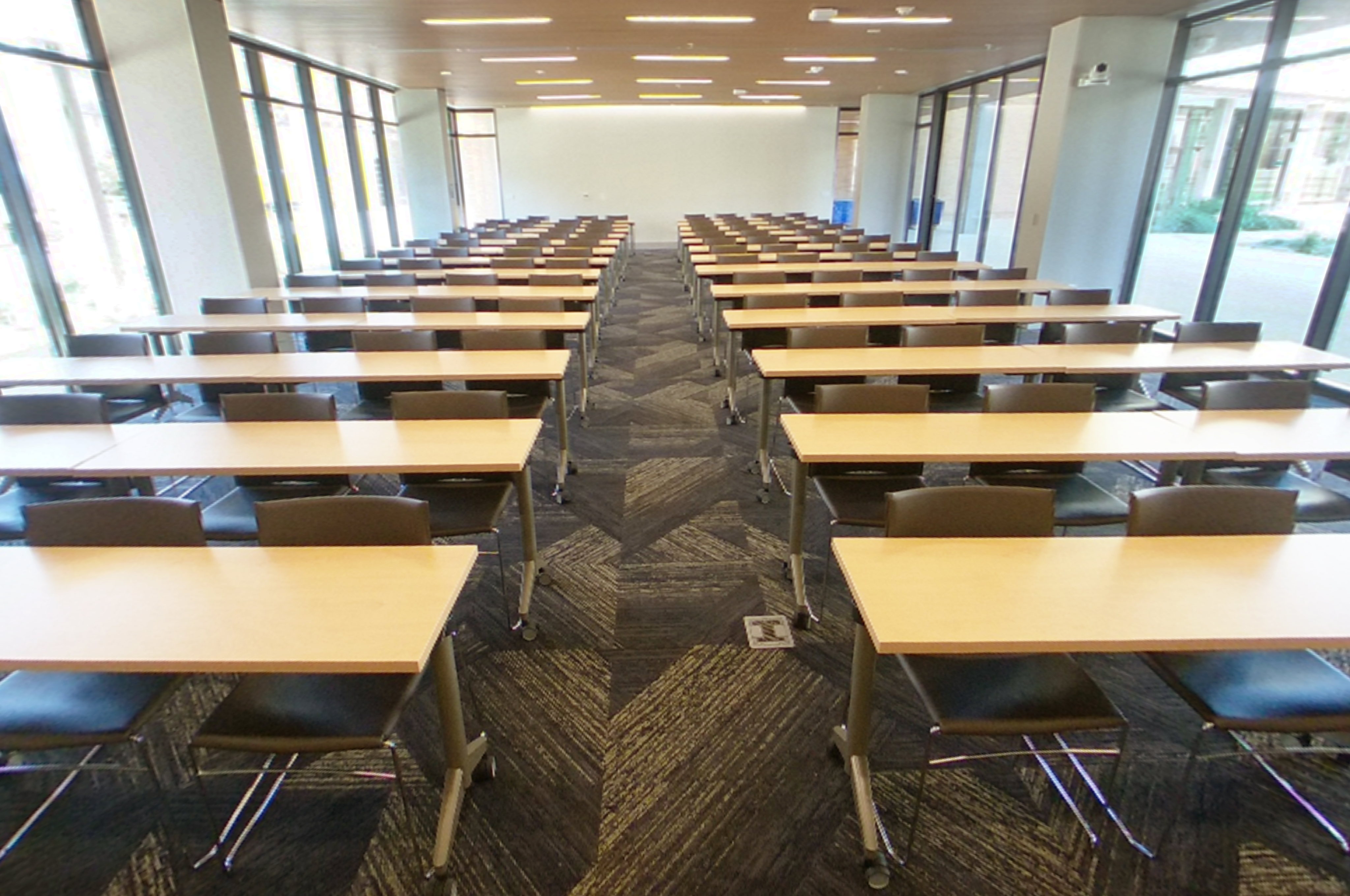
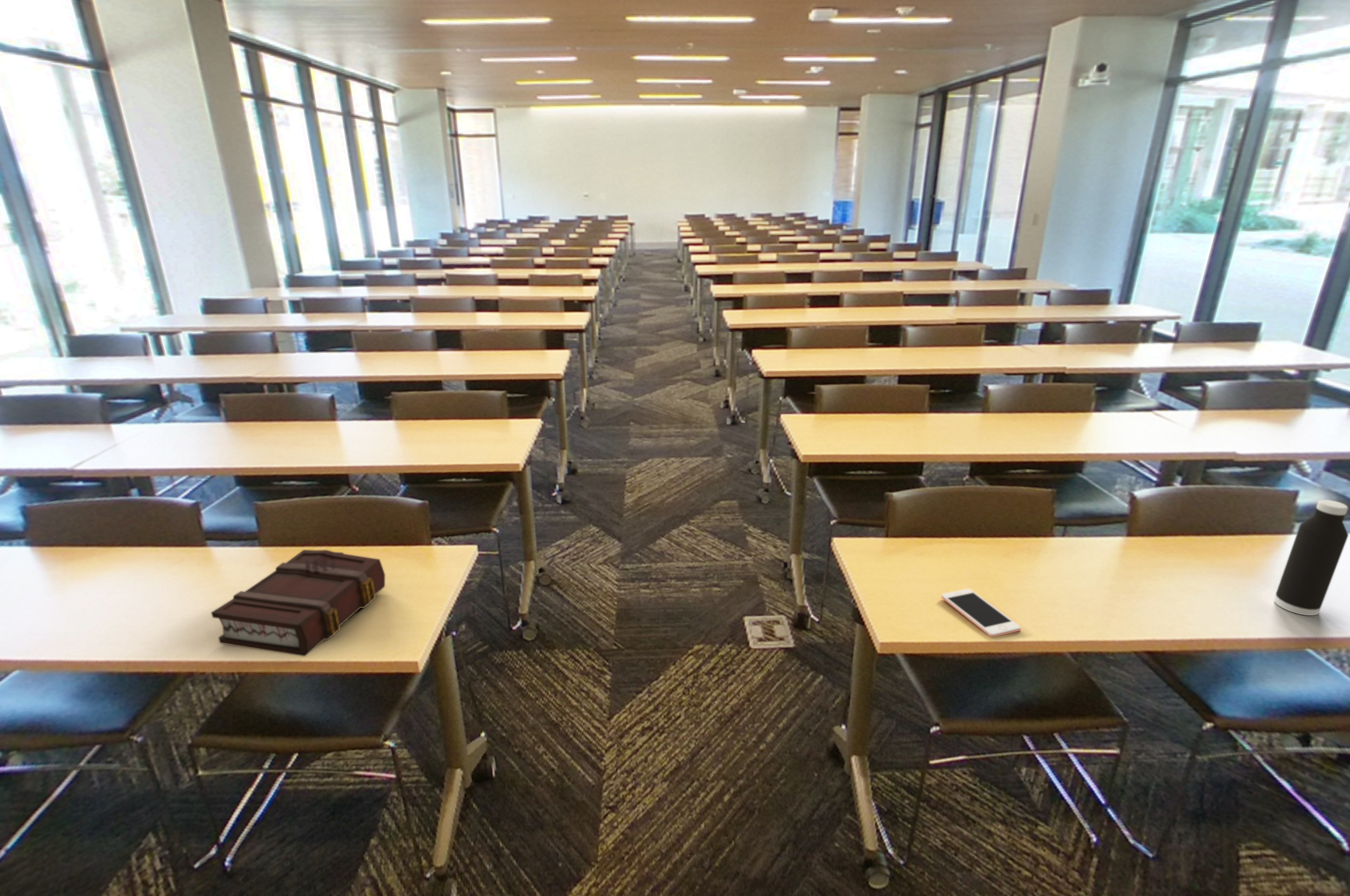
+ water bottle [1274,499,1349,616]
+ cell phone [941,589,1021,637]
+ book [211,549,385,657]
